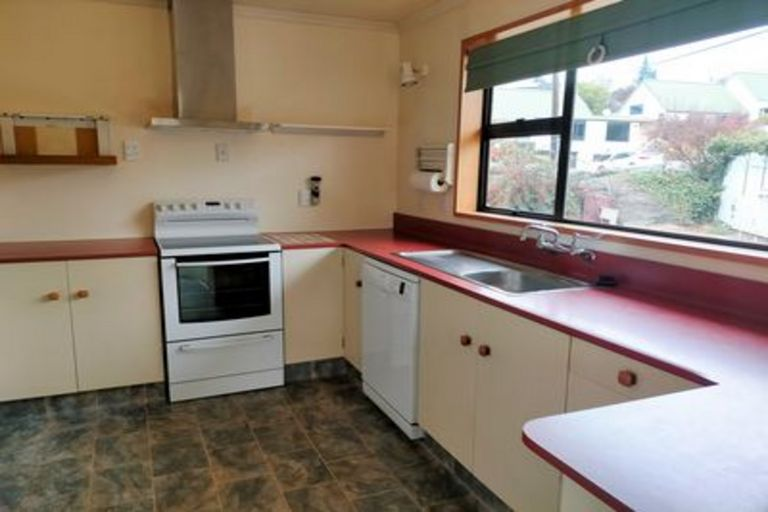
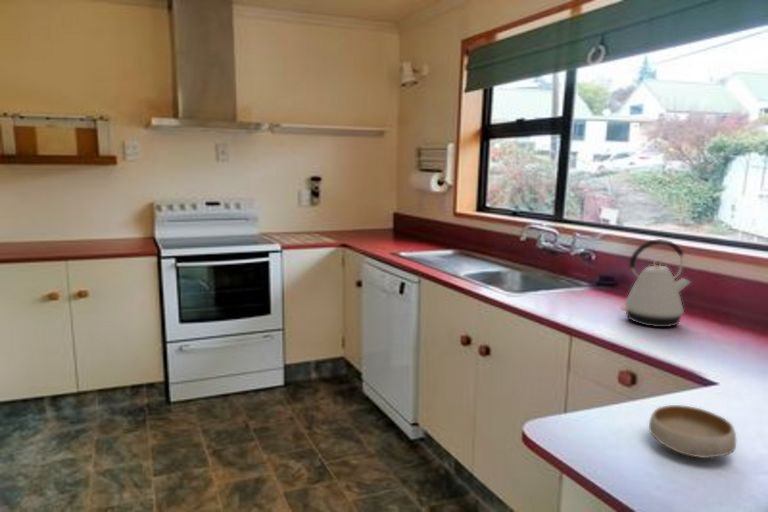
+ bowl [648,404,737,459]
+ kettle [620,238,692,328]
